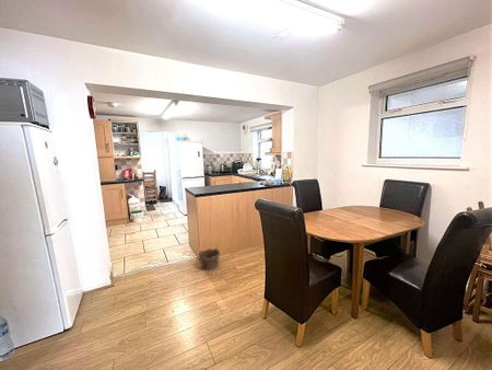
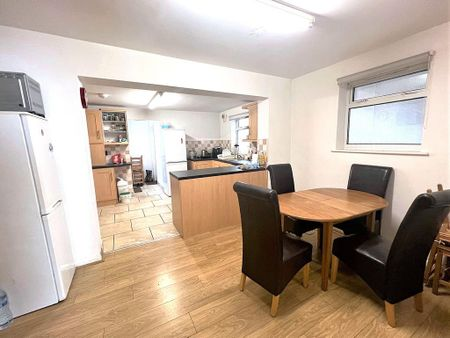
- clay pot [197,246,221,271]
